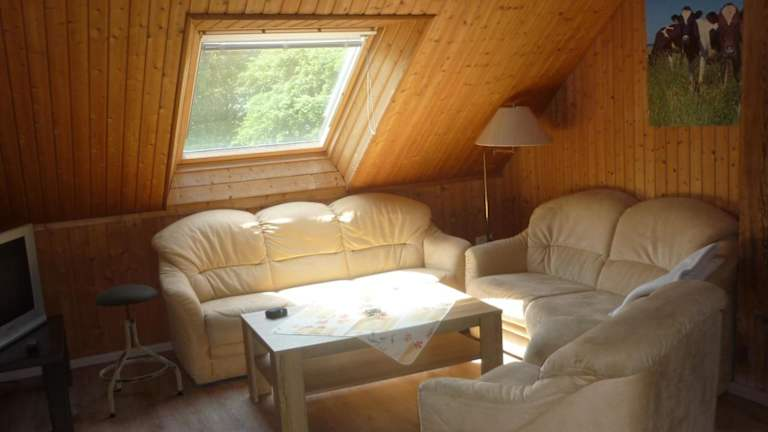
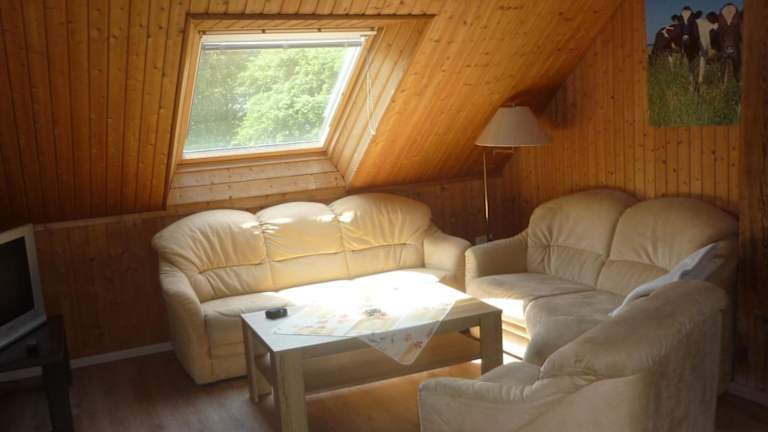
- stool [92,283,184,418]
